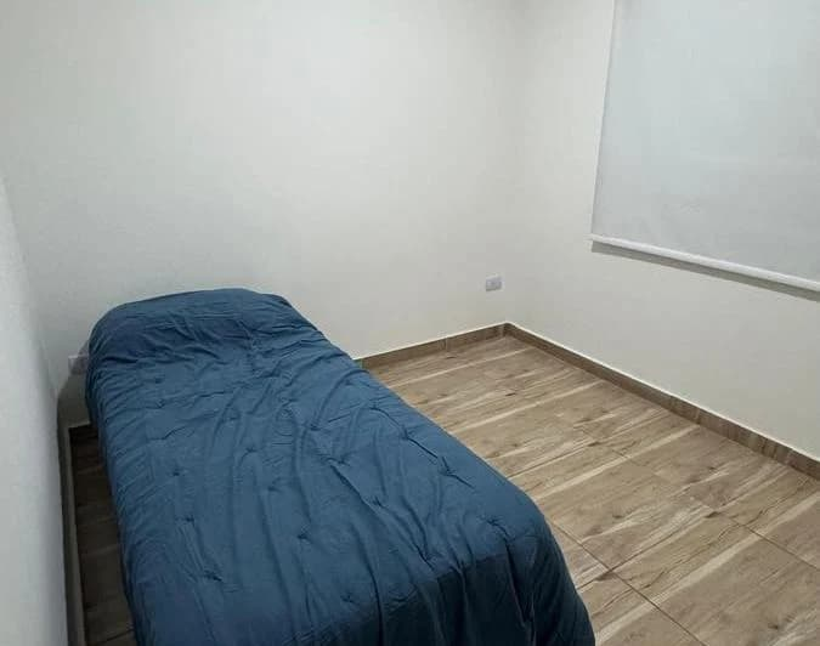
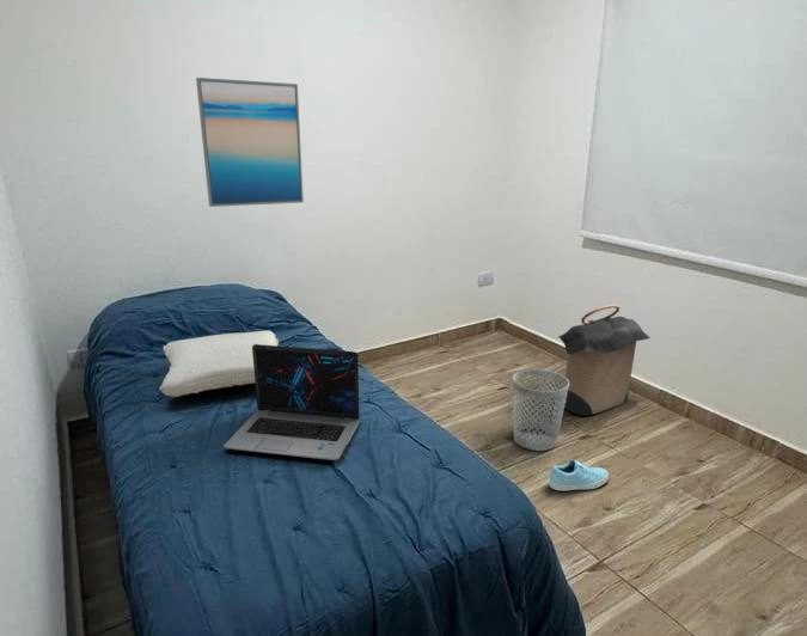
+ laundry hamper [556,304,652,417]
+ laptop [222,344,361,461]
+ wall art [195,77,305,208]
+ wastebasket [512,368,569,452]
+ pillow [159,330,280,398]
+ sneaker [548,459,610,491]
